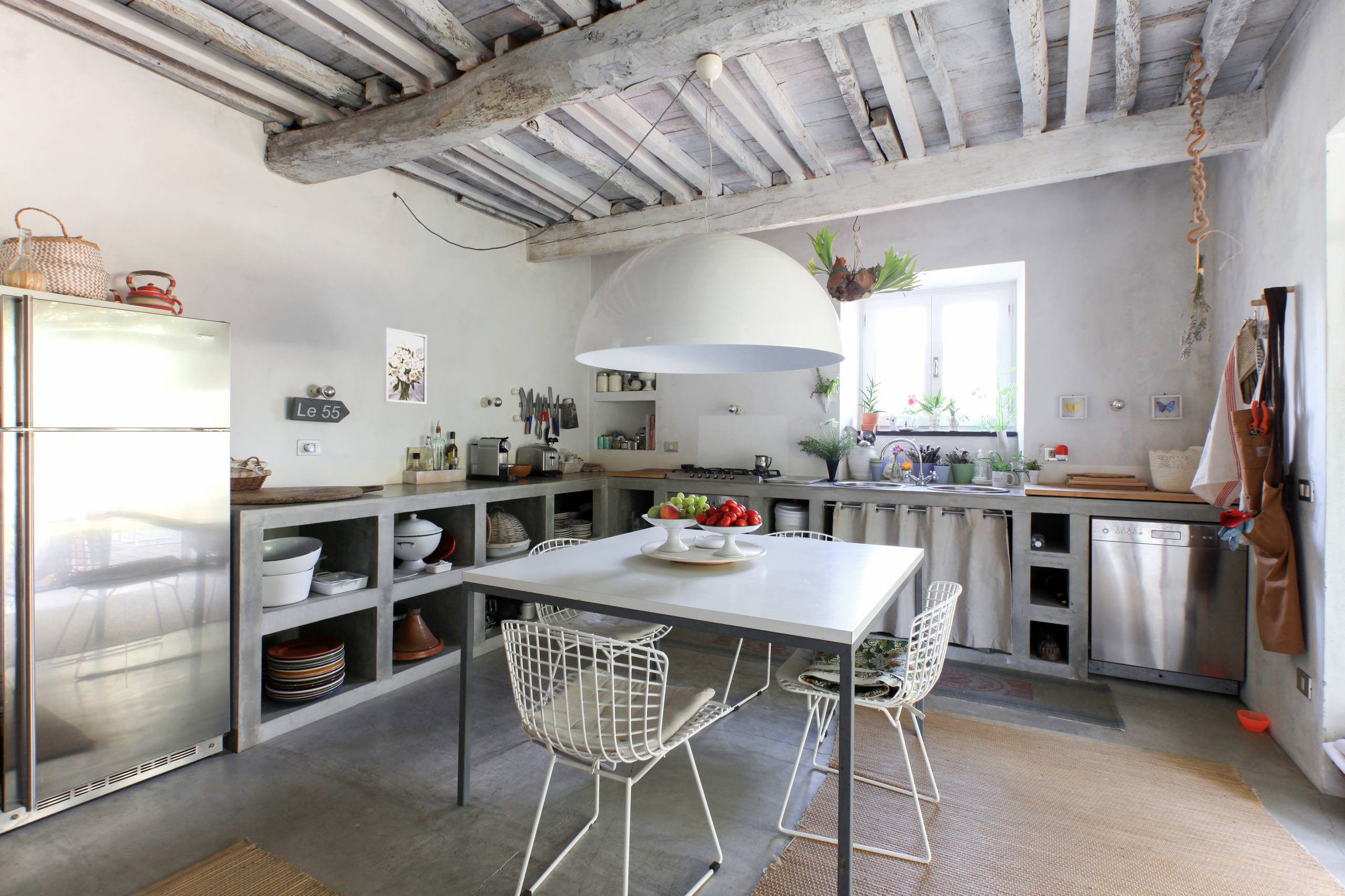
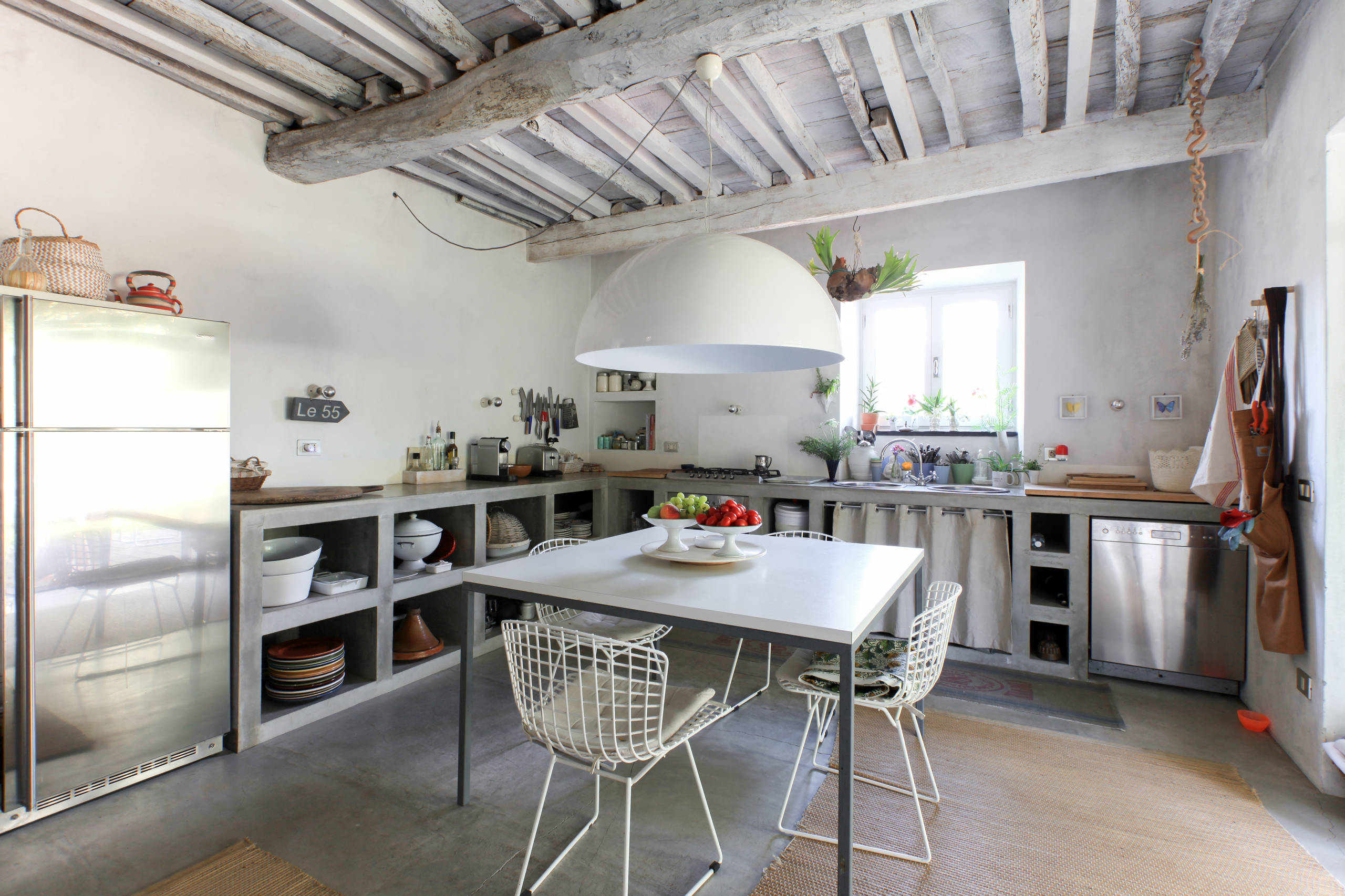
- wall art [383,327,427,405]
